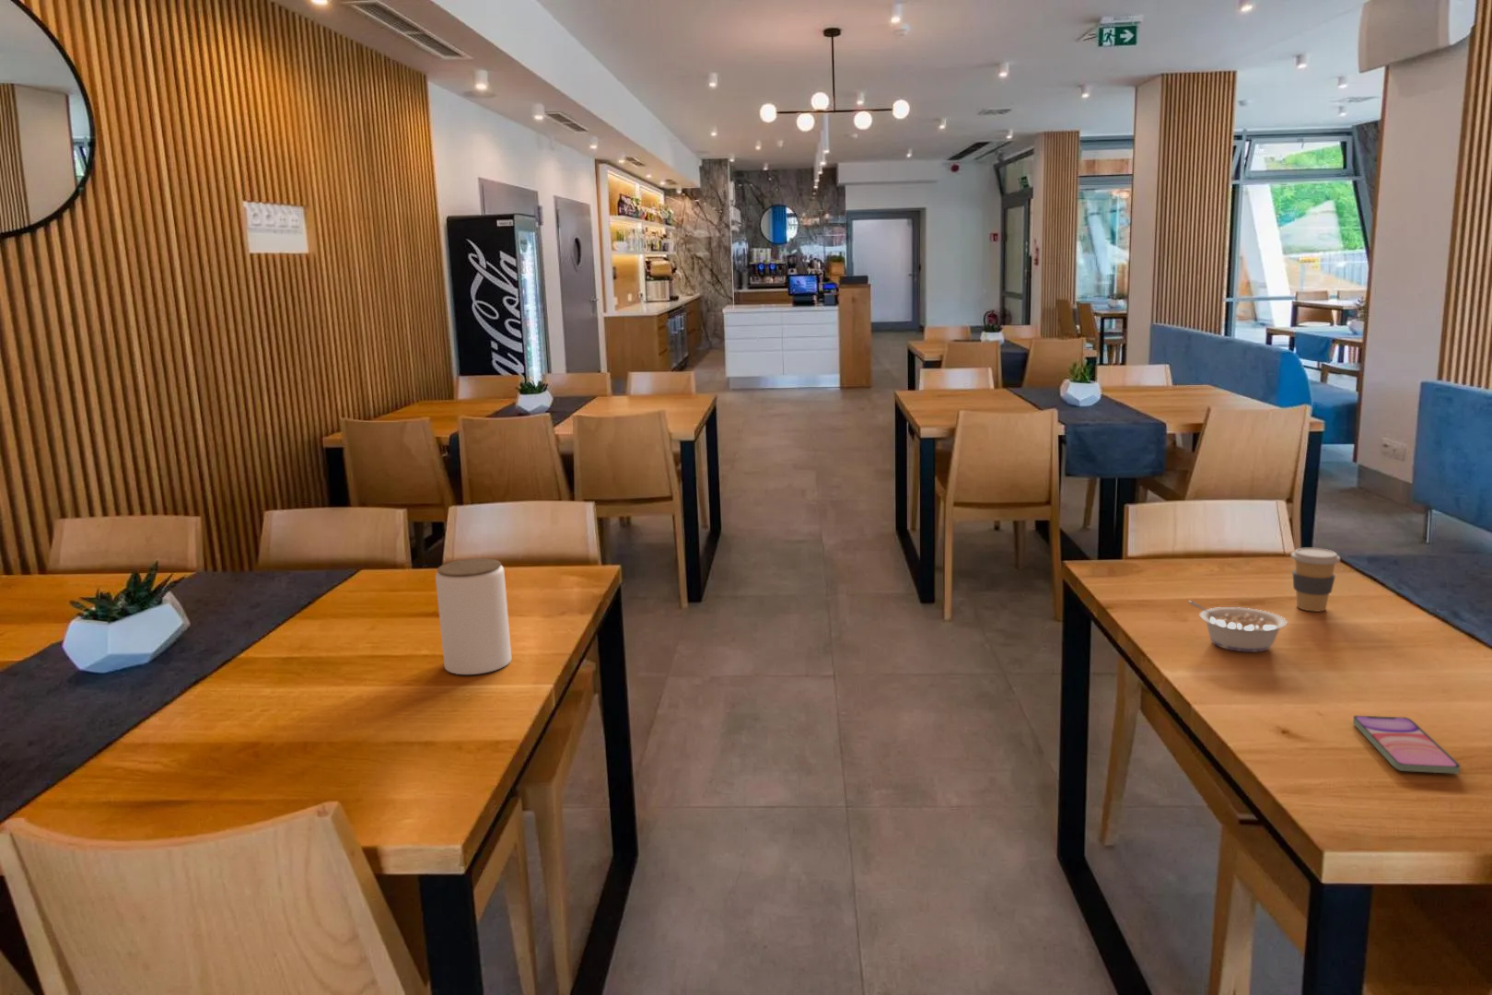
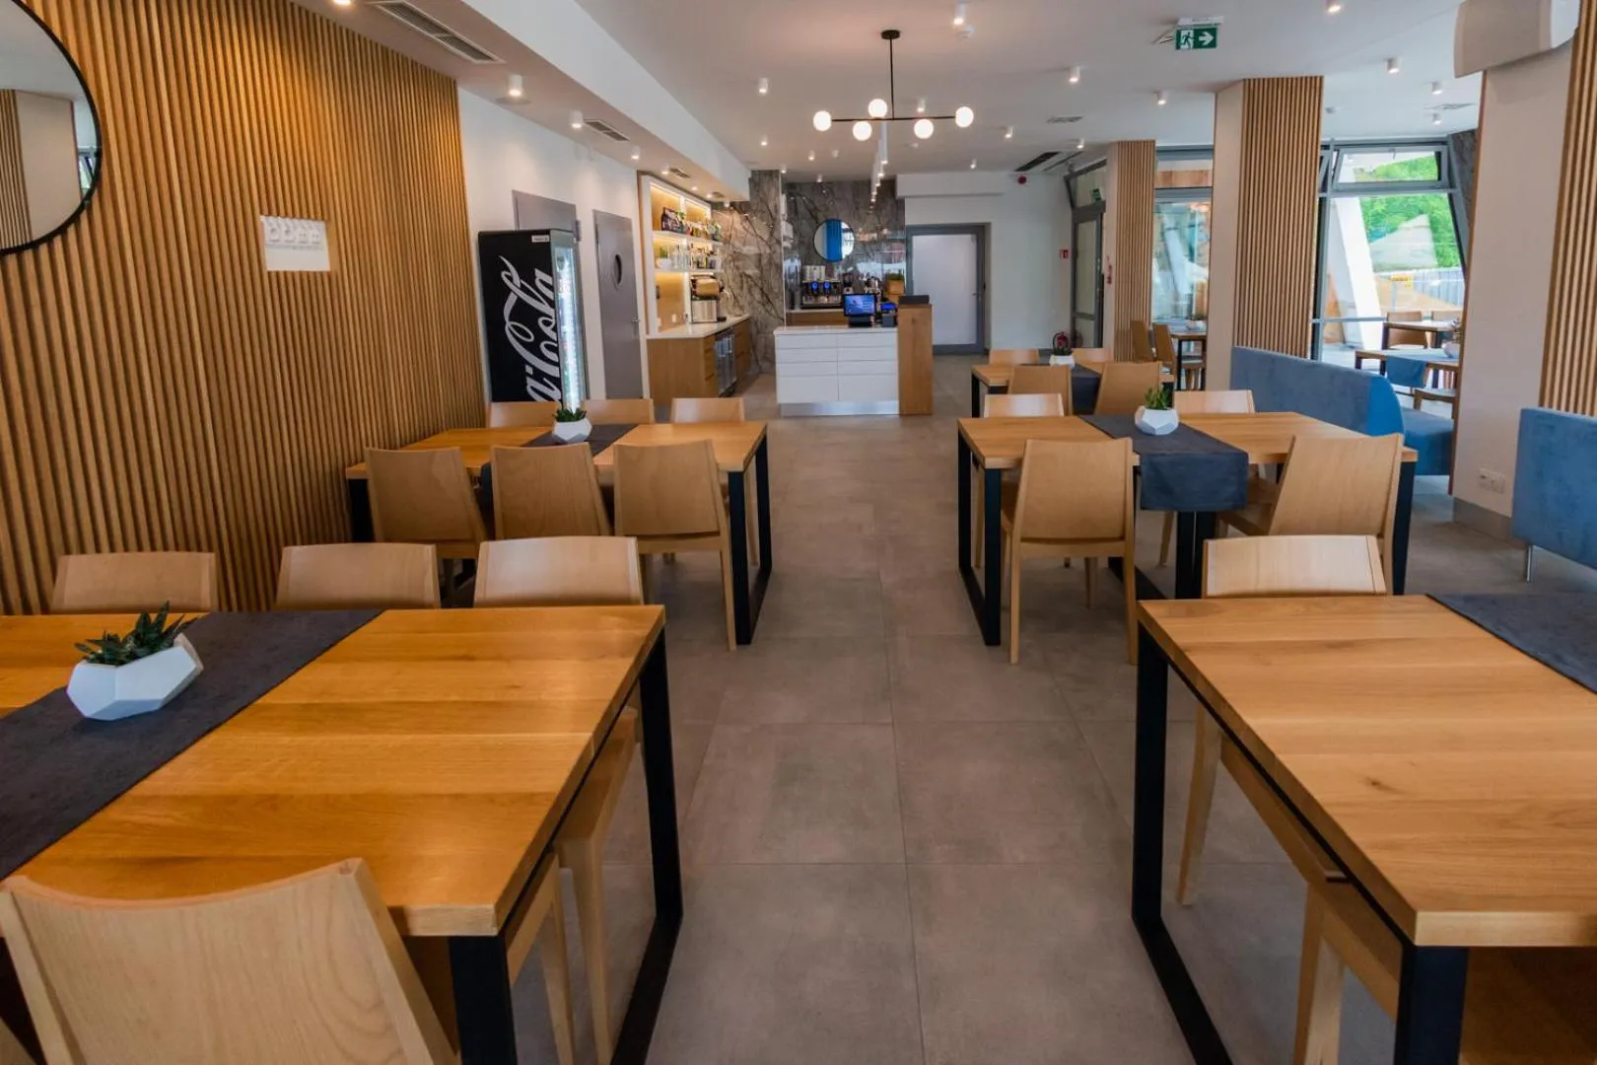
- coffee cup [1290,547,1341,613]
- smartphone [1352,715,1462,775]
- jar [435,557,512,675]
- legume [1188,600,1289,653]
